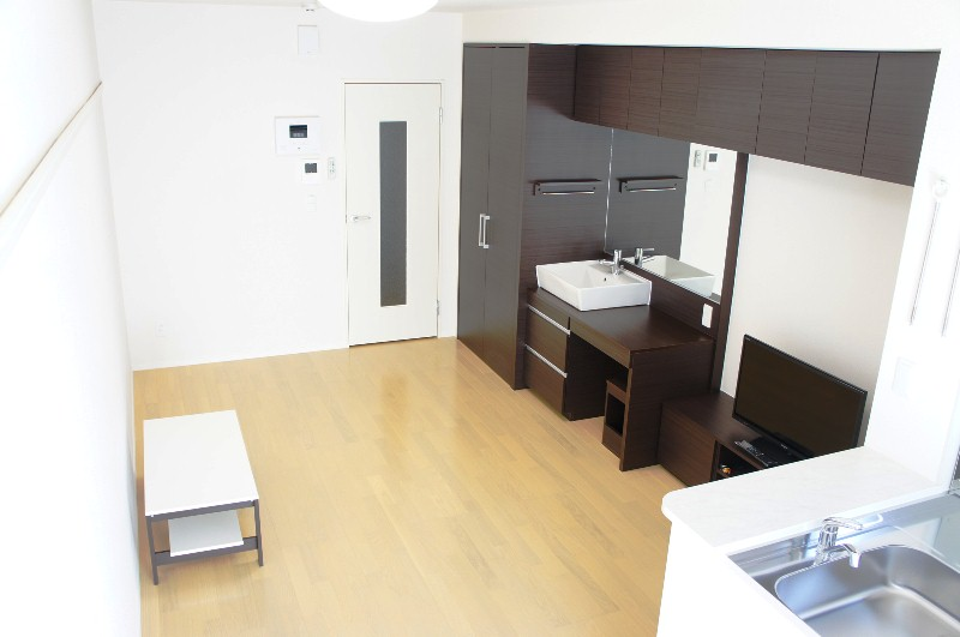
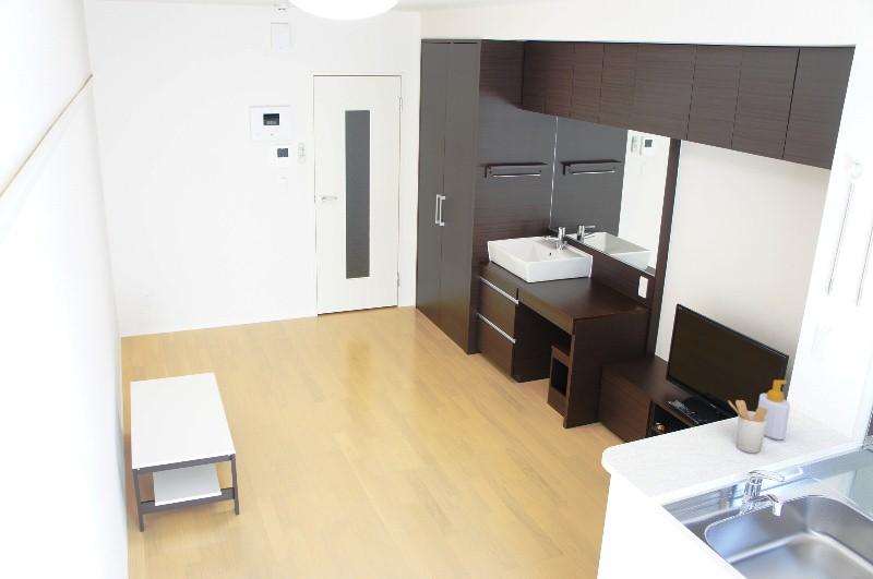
+ soap bottle [757,379,791,441]
+ utensil holder [727,399,767,454]
